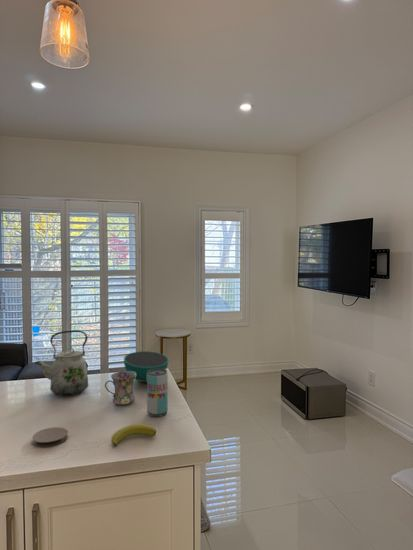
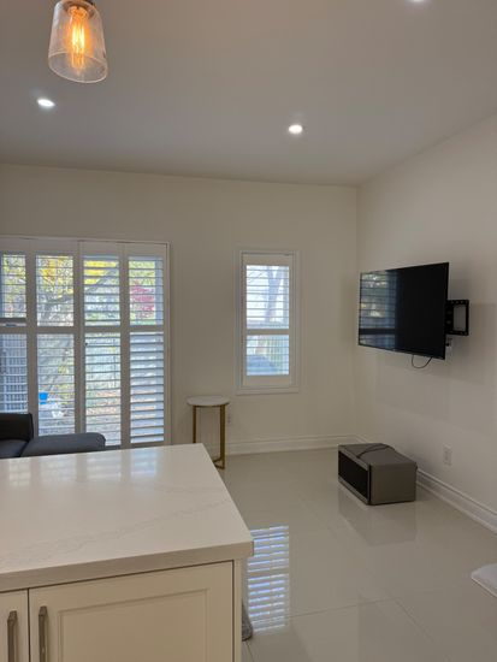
- beverage can [146,369,169,418]
- coaster [31,426,69,448]
- kettle [34,329,89,396]
- banana [111,424,157,448]
- bowl [123,350,170,383]
- mug [104,370,136,406]
